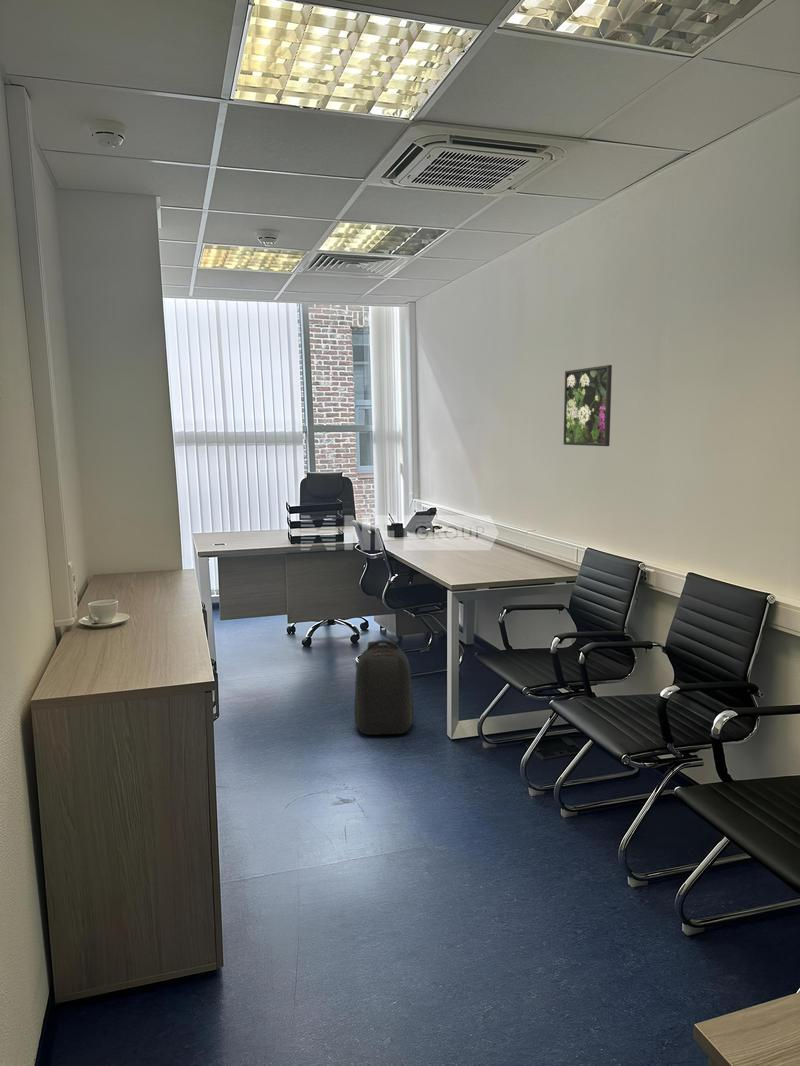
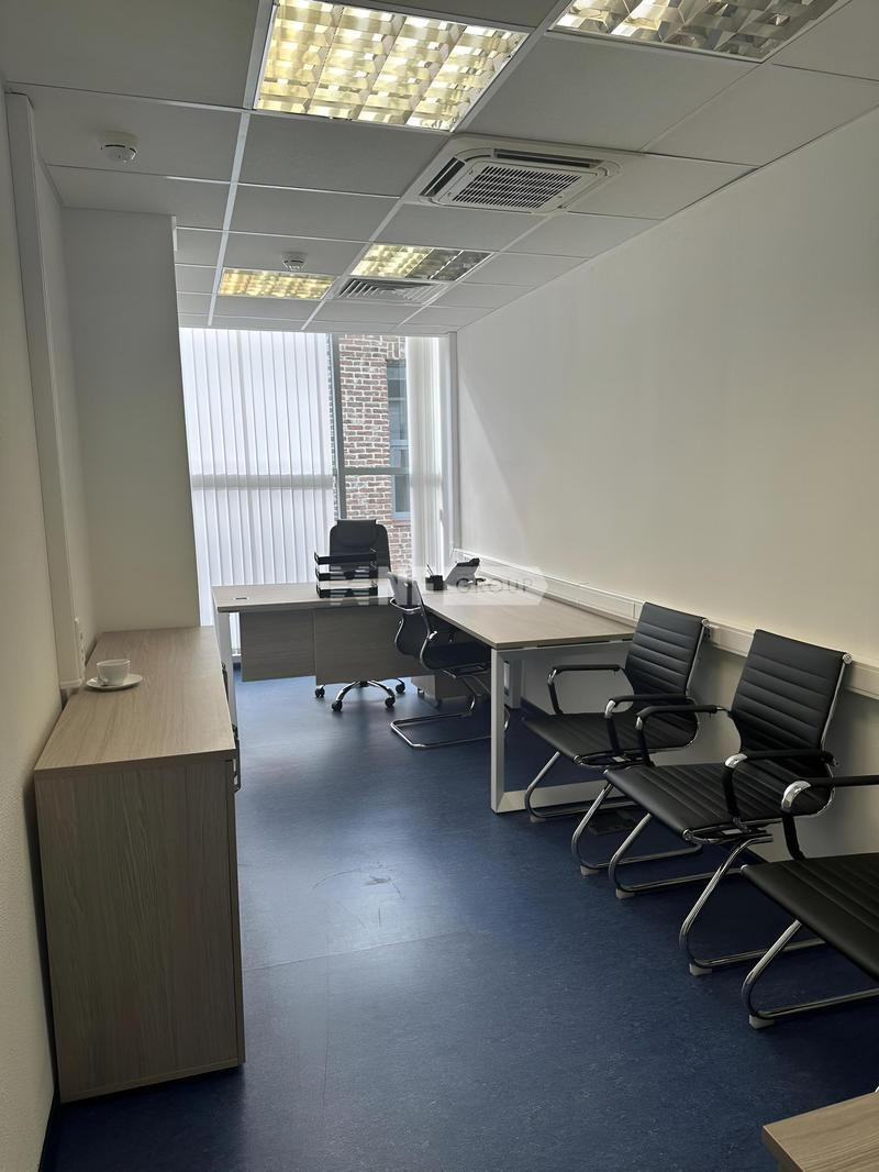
- backpack [354,639,415,736]
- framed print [563,364,613,447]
